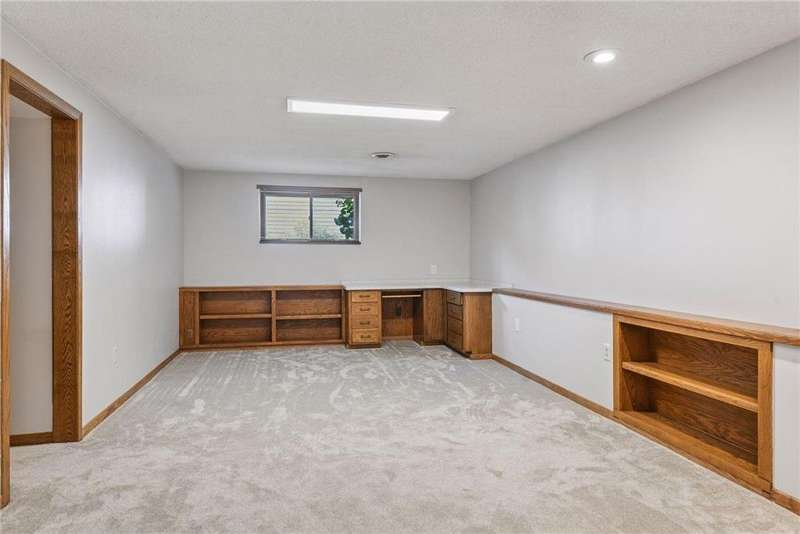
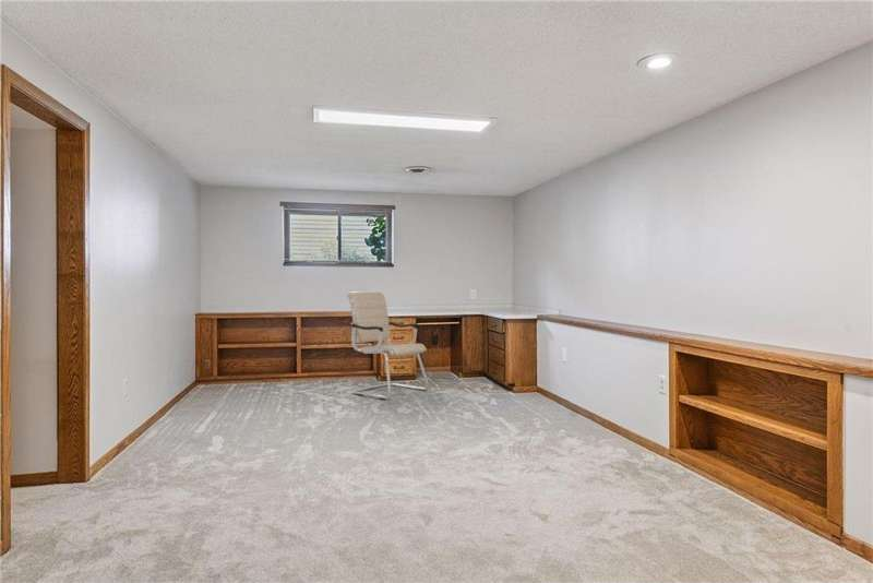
+ office chair [346,290,430,401]
